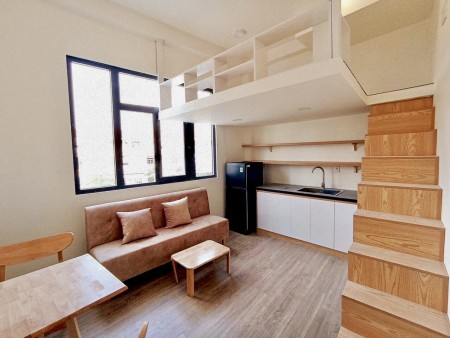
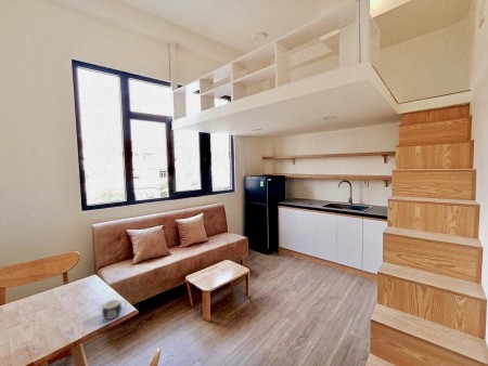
+ mug [101,298,128,321]
